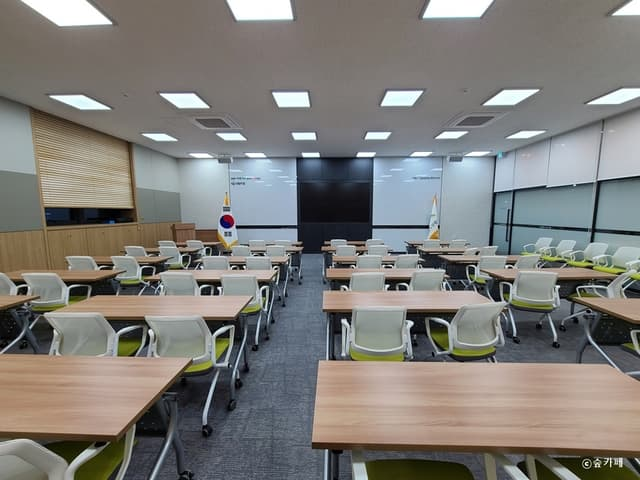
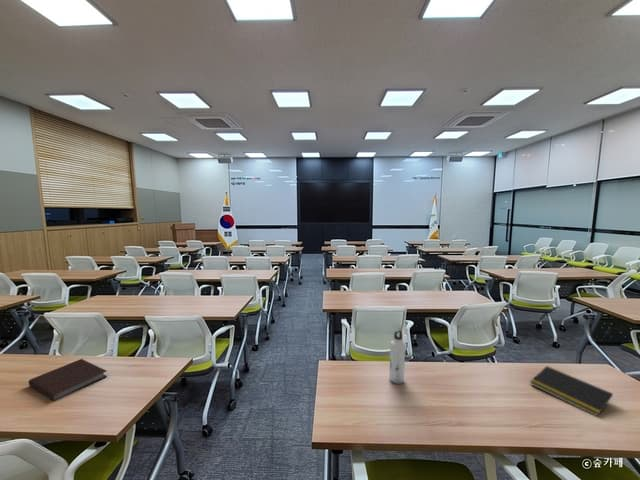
+ notepad [529,365,614,417]
+ notebook [28,358,108,402]
+ water bottle [388,329,406,385]
